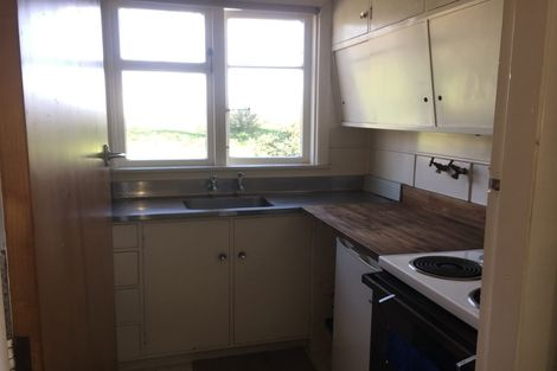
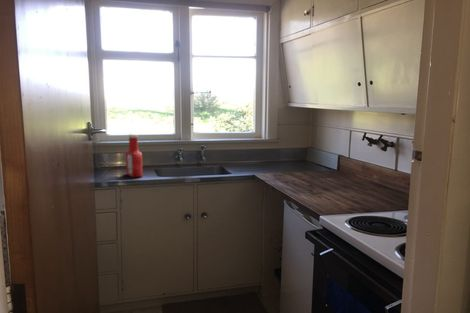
+ soap bottle [125,133,144,178]
